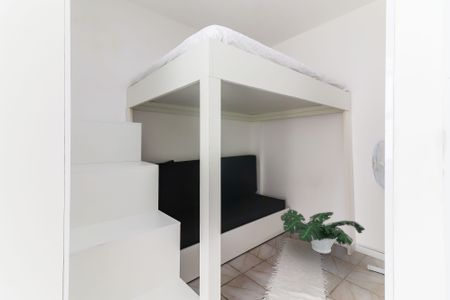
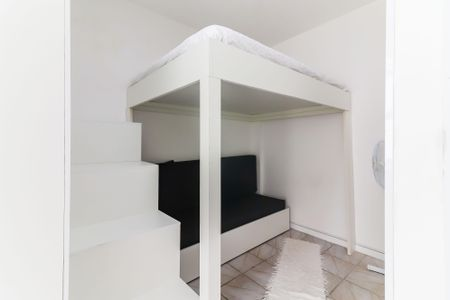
- potted plant [280,208,366,255]
